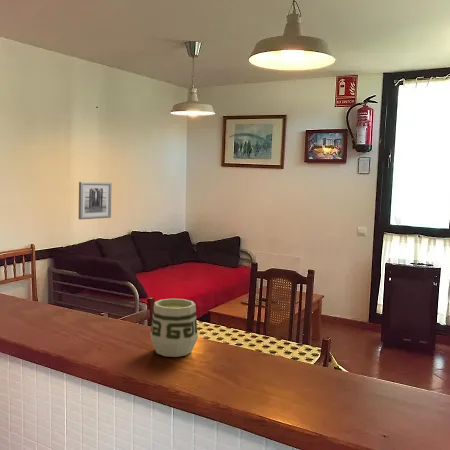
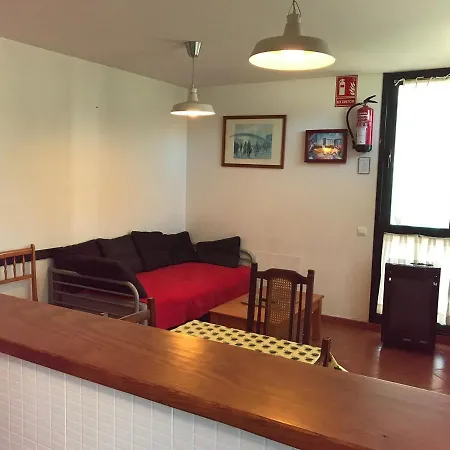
- cup [149,298,199,358]
- wall art [78,181,113,220]
